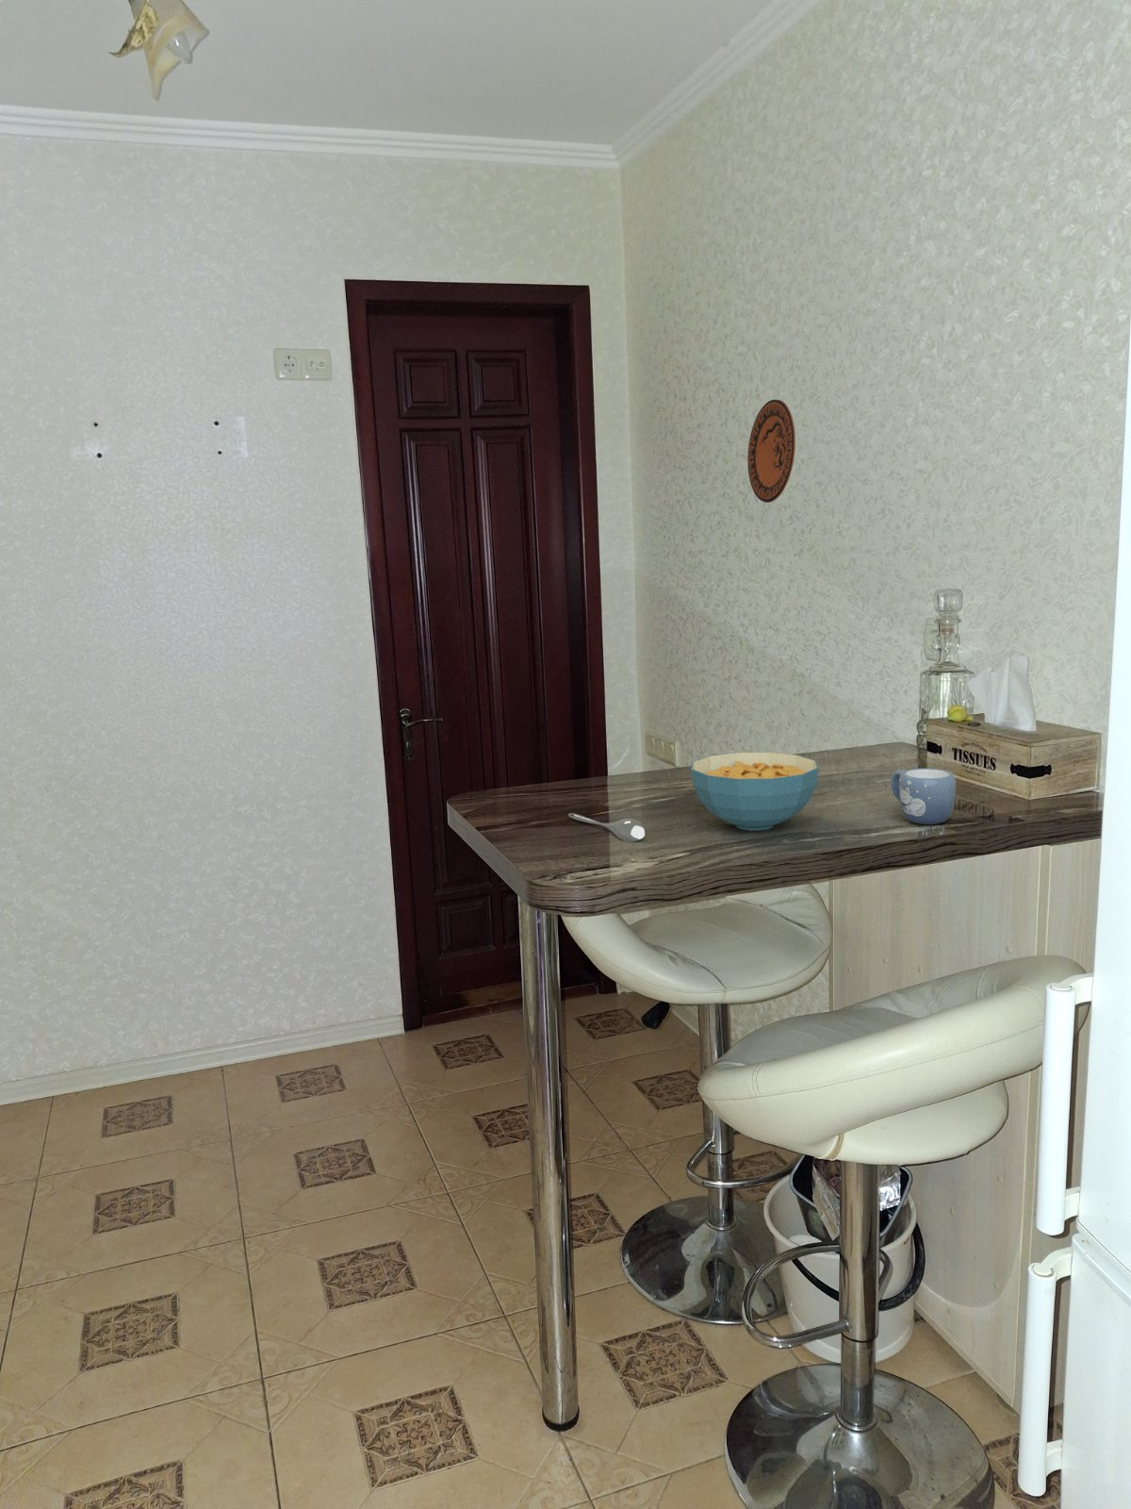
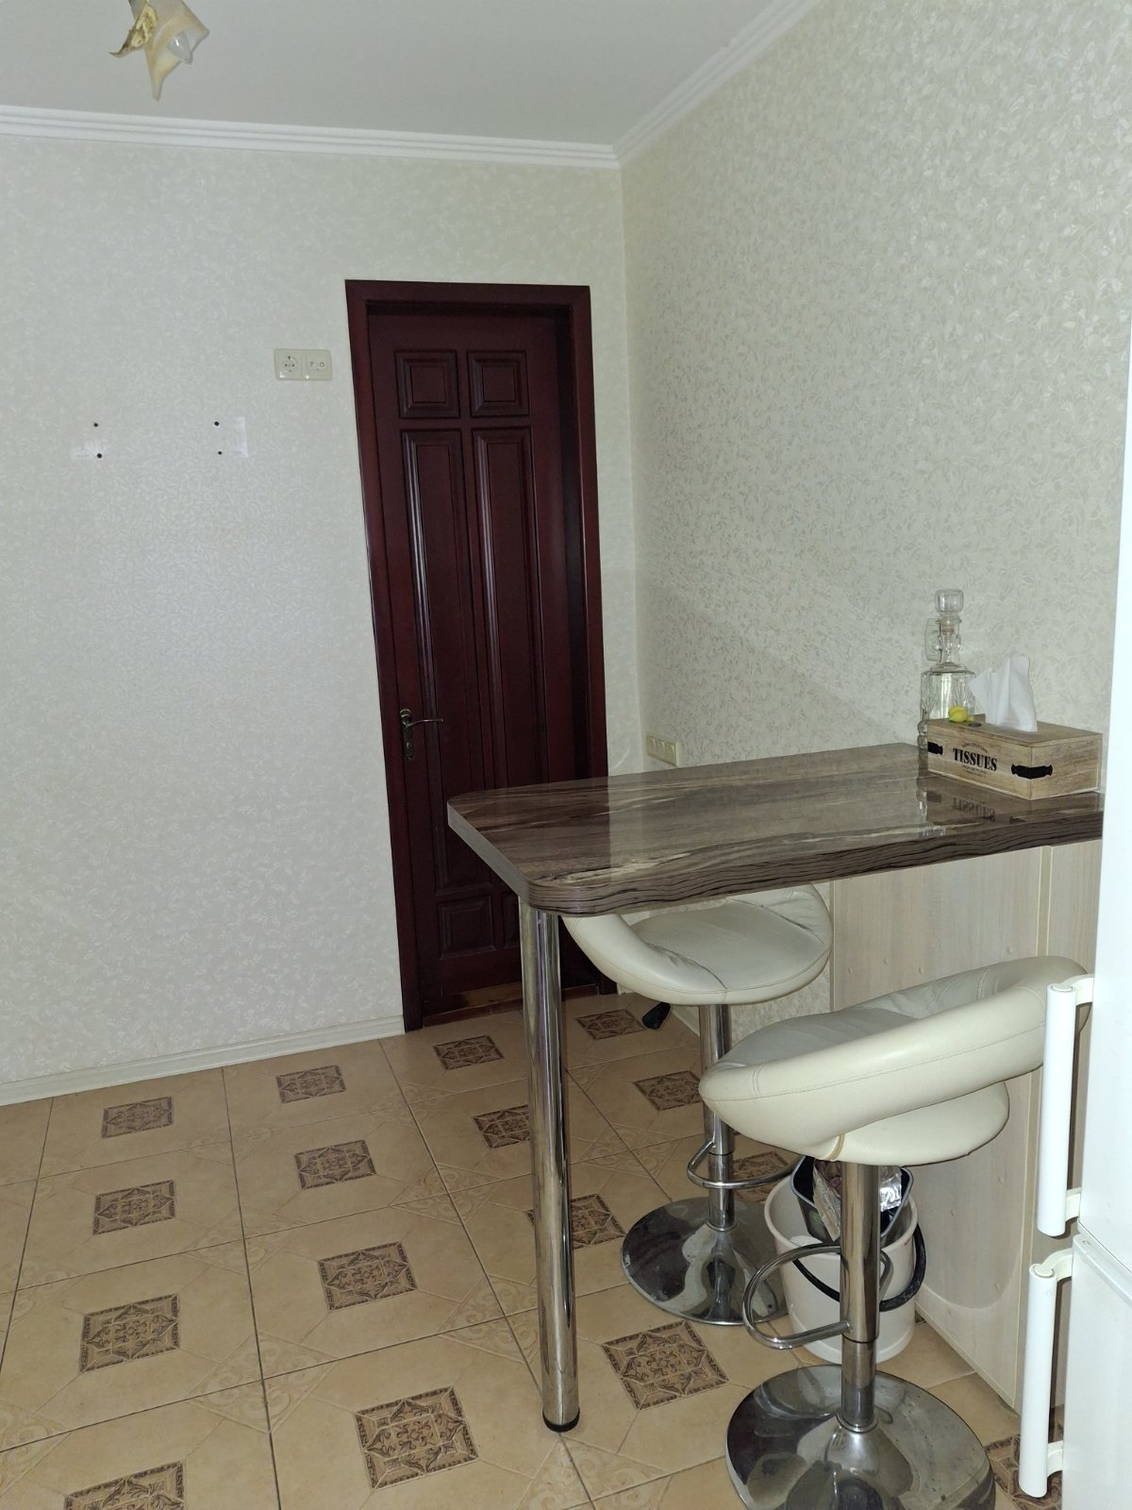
- decorative plate [746,399,796,504]
- soupspoon [568,812,645,842]
- mug [890,768,956,826]
- cereal bowl [690,752,820,832]
